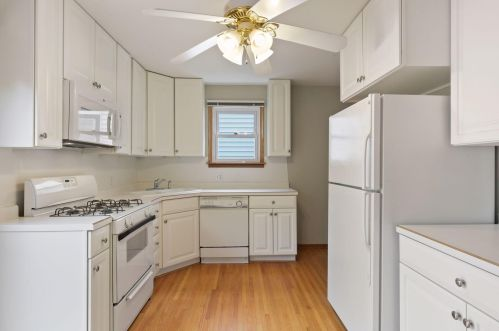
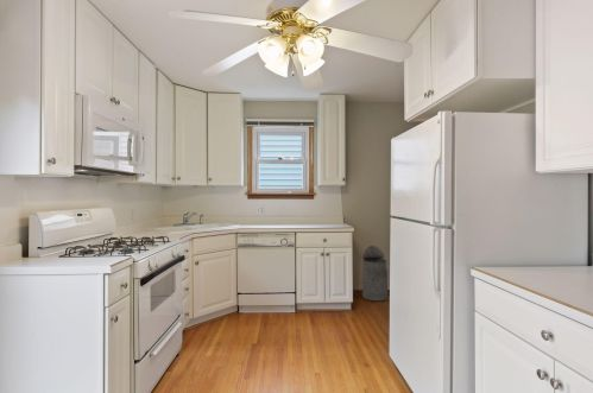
+ trash can [361,245,389,302]
